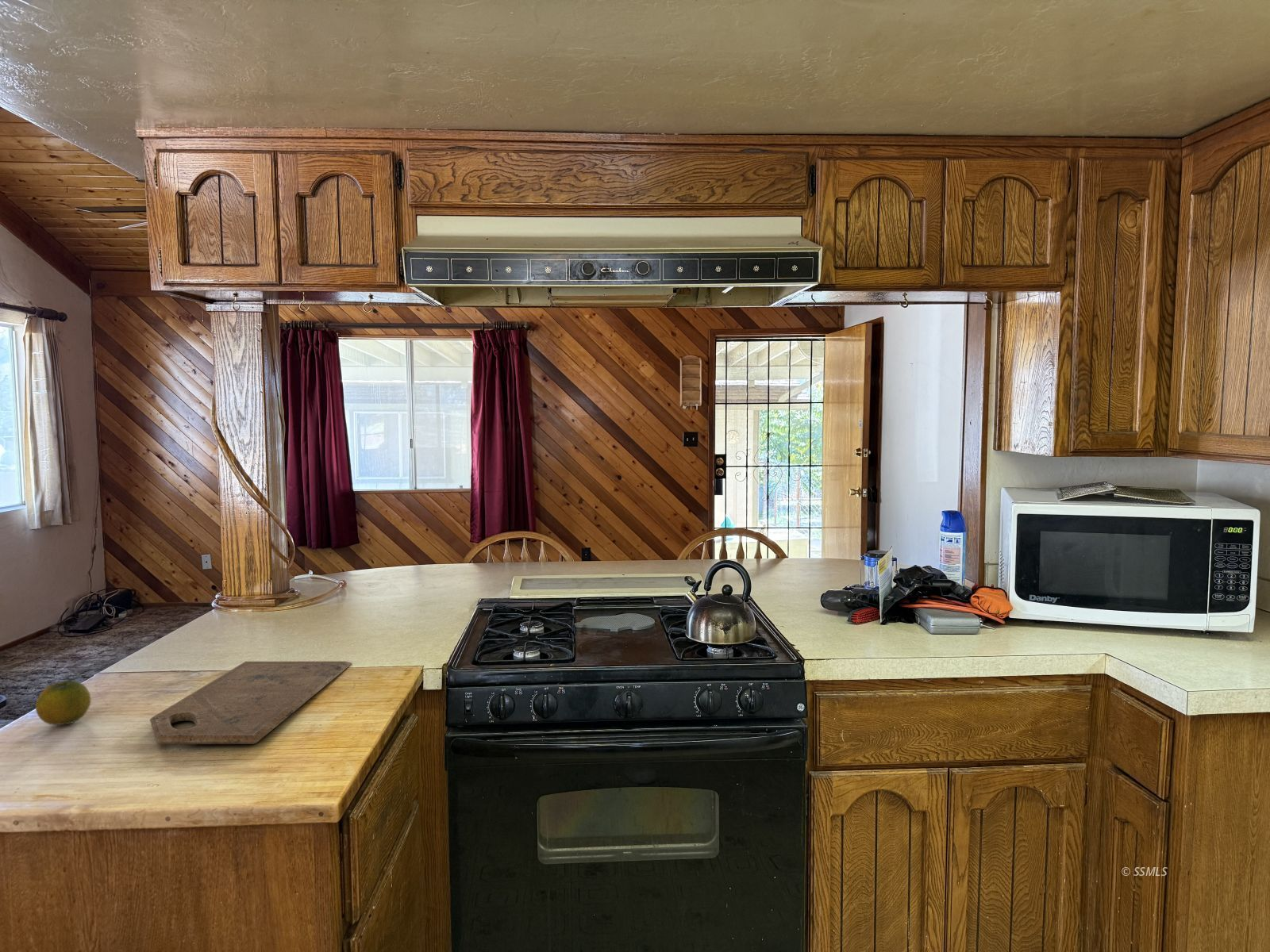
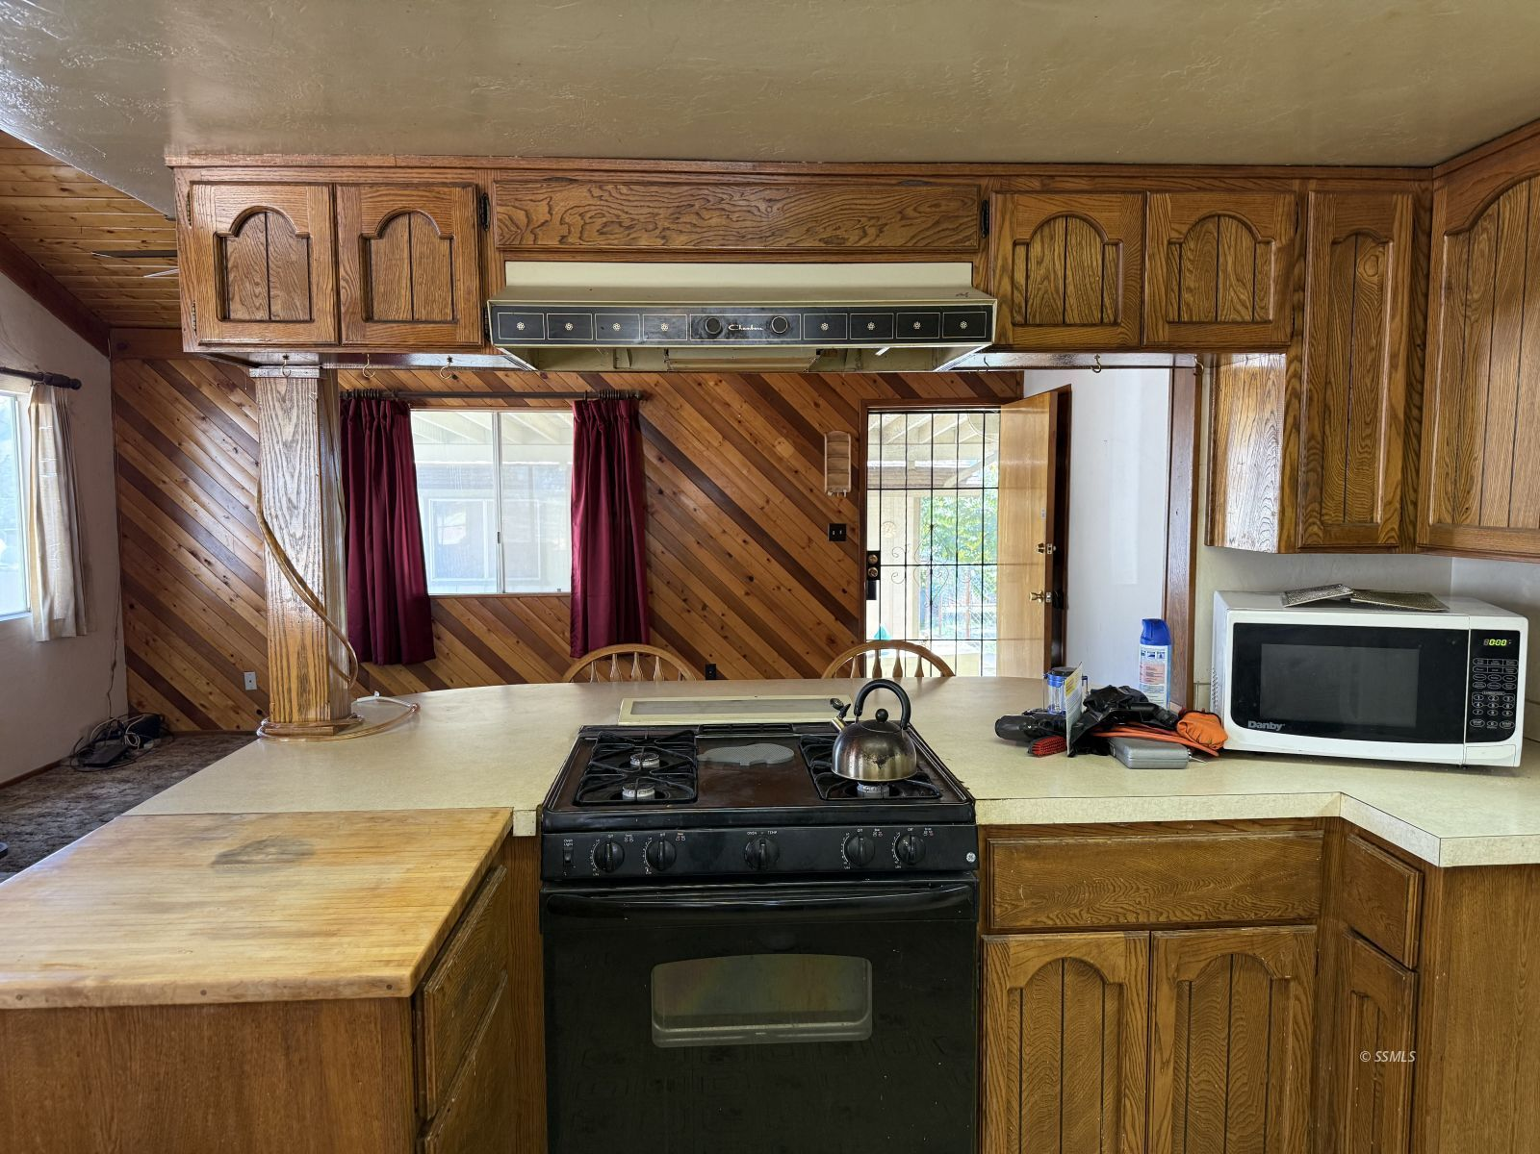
- cutting board [149,661,352,745]
- fruit [35,679,91,726]
